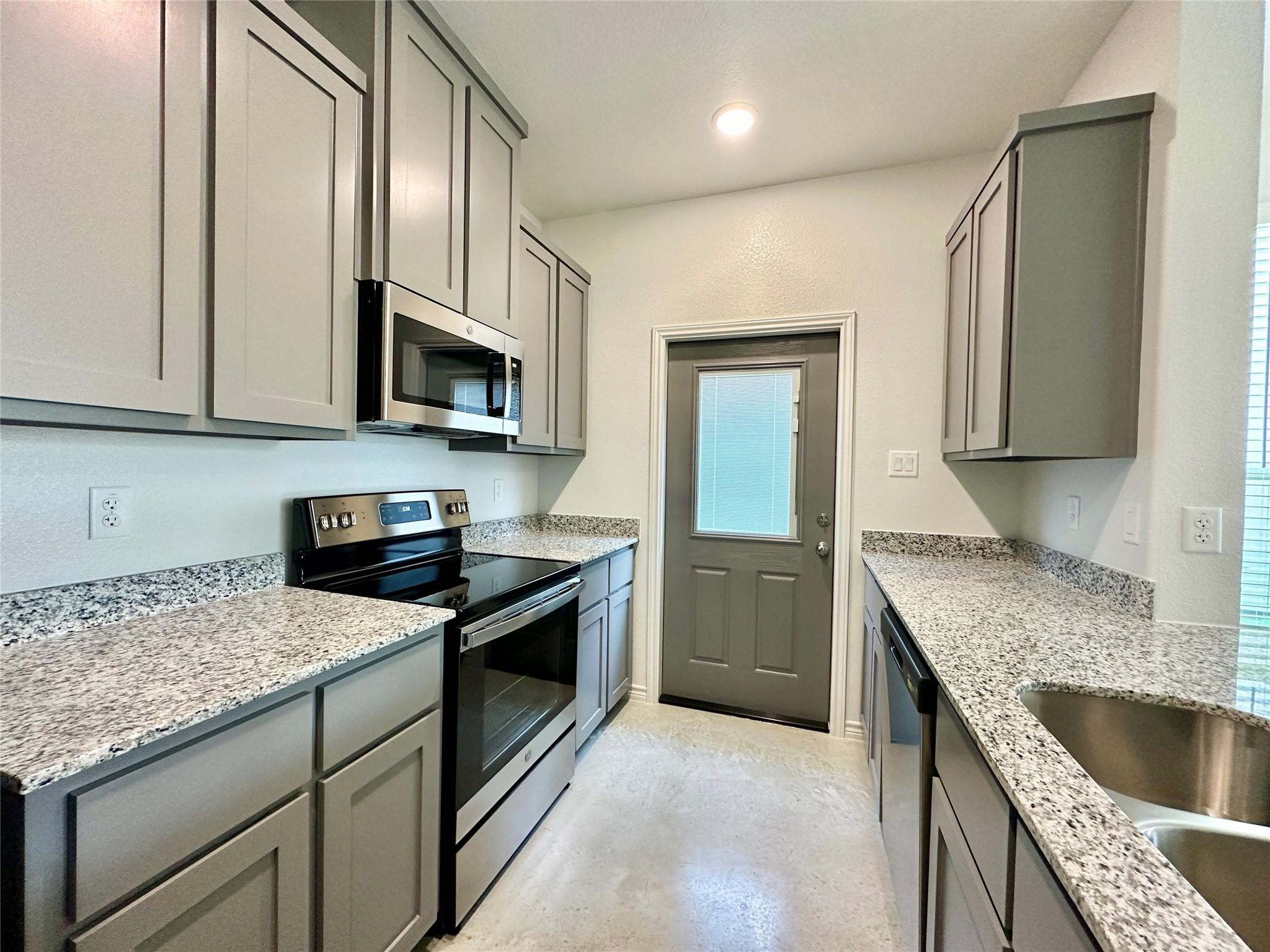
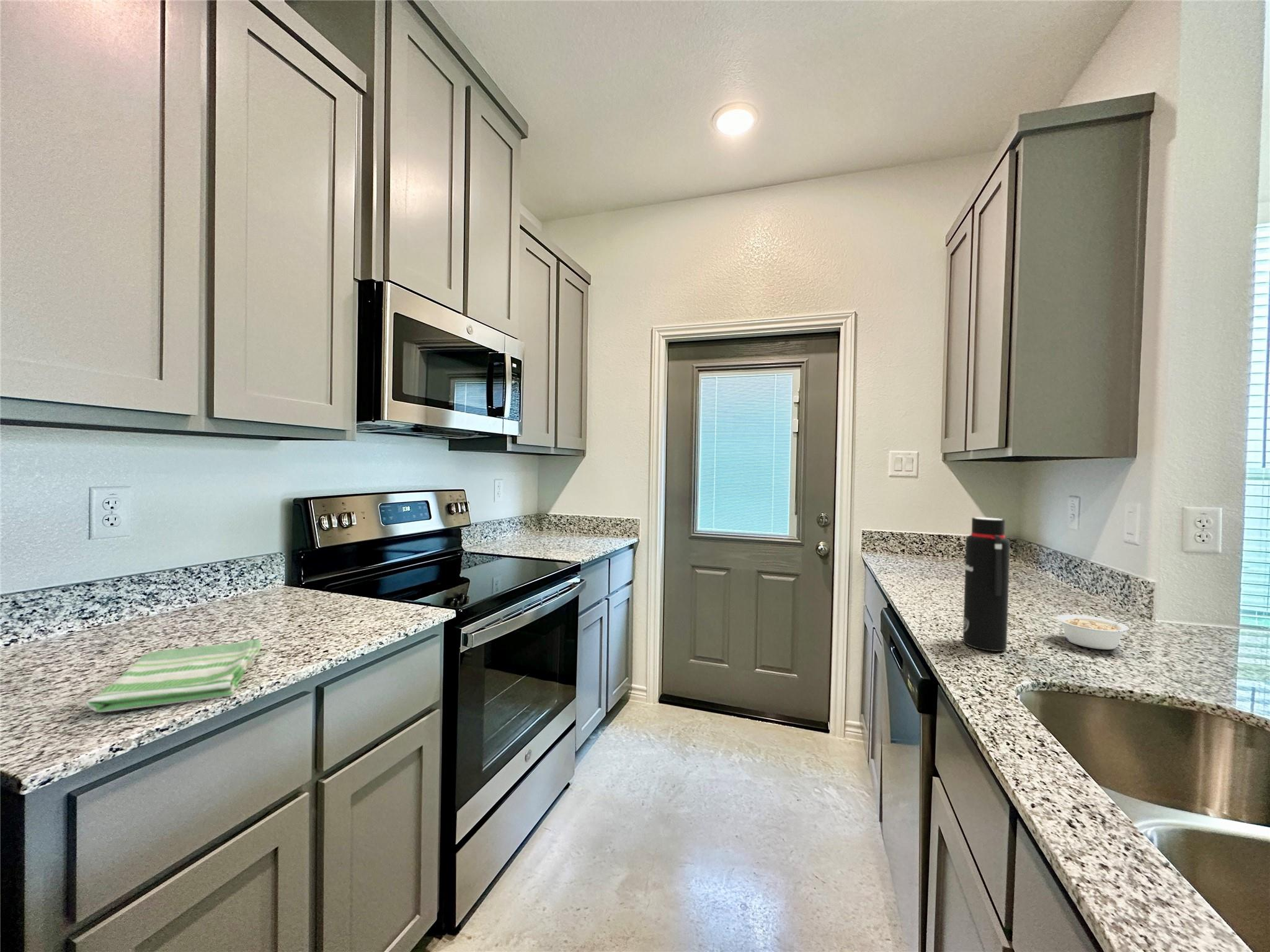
+ legume [1056,614,1135,650]
+ water bottle [962,517,1011,652]
+ dish towel [85,638,263,713]
